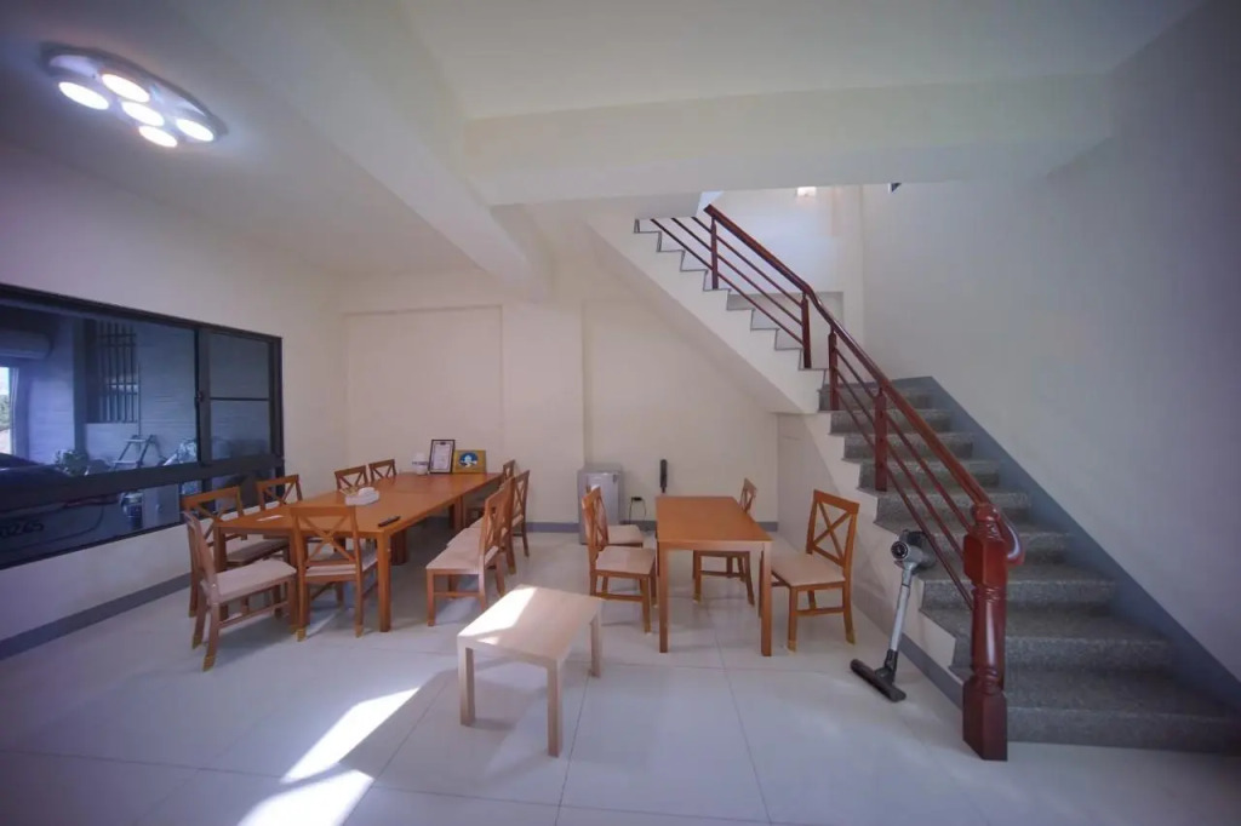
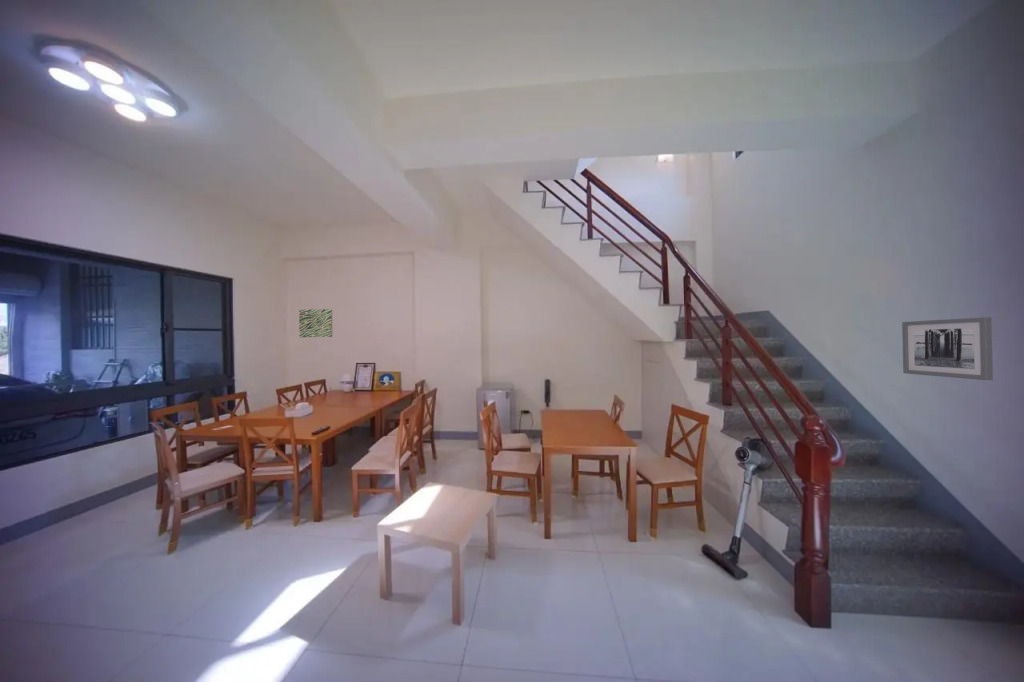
+ wall art [901,316,994,381]
+ wall art [298,308,333,338]
